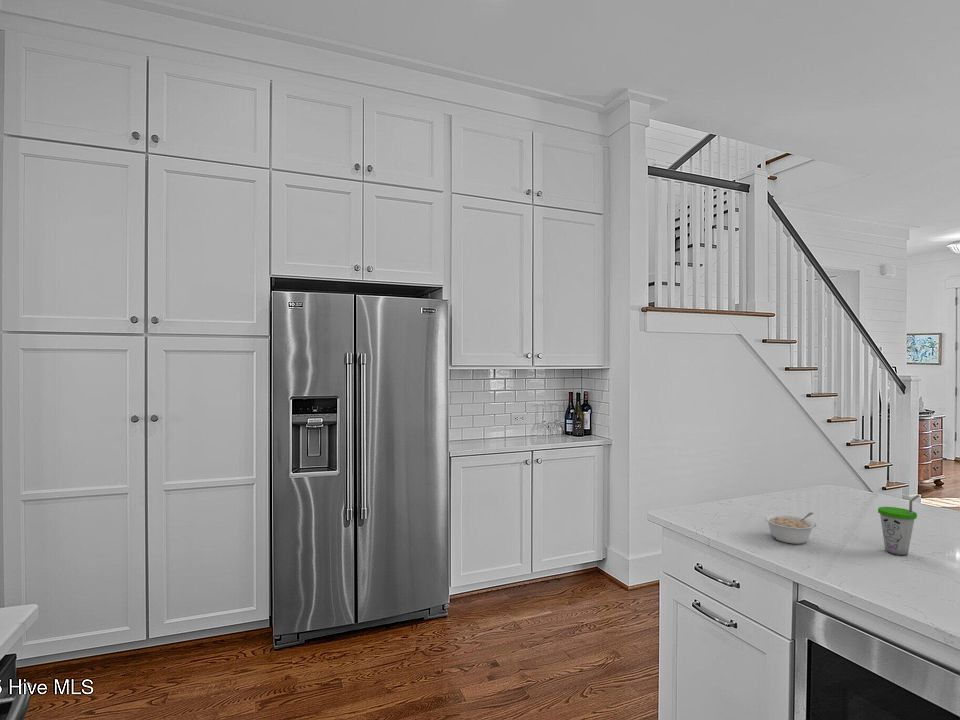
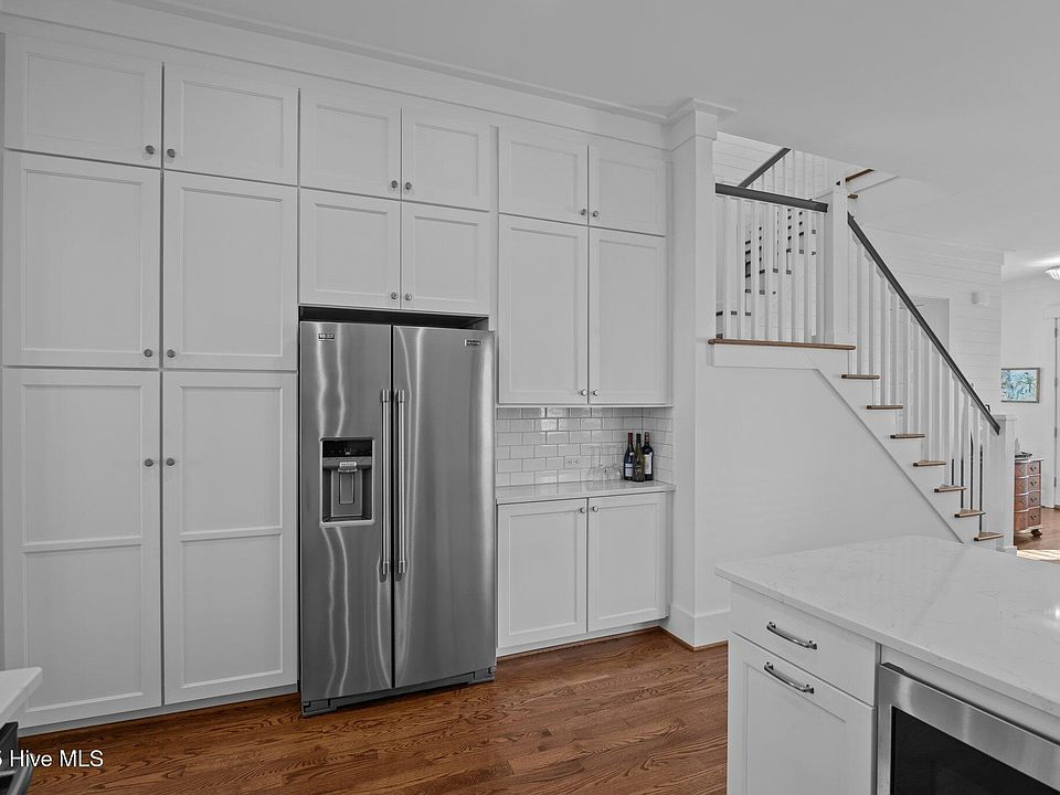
- legume [763,511,817,545]
- cup [877,494,920,556]
